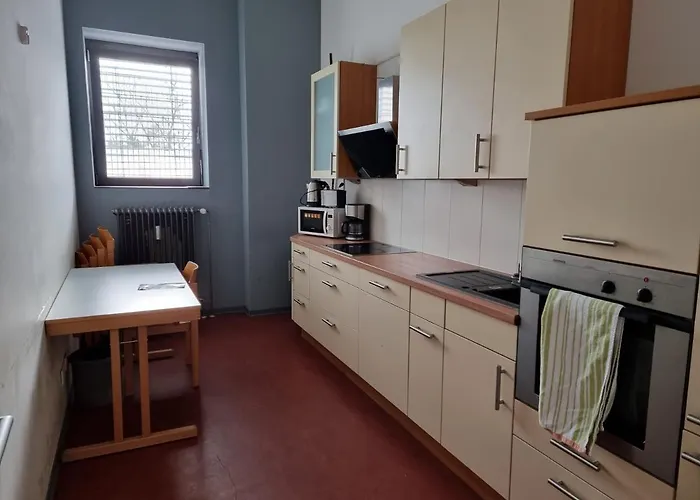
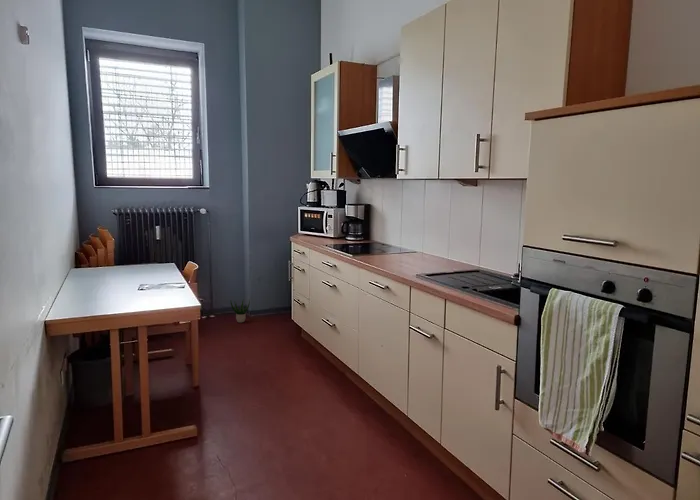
+ potted plant [230,299,251,323]
